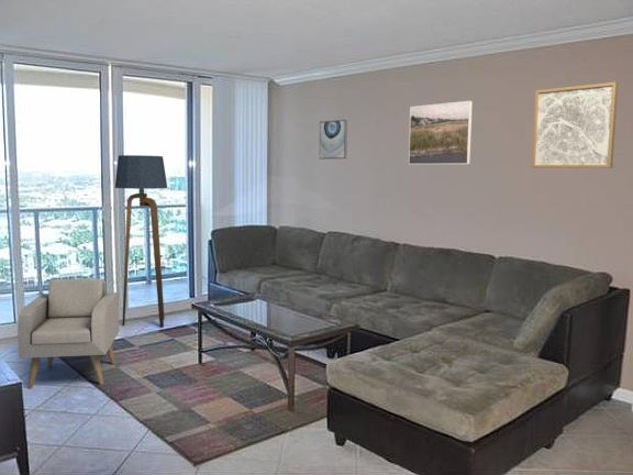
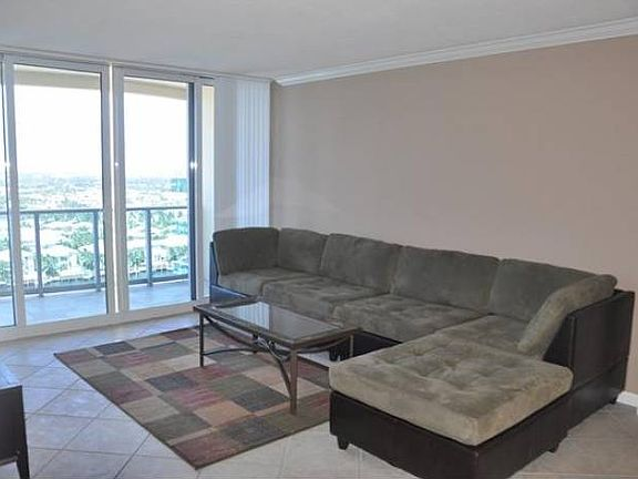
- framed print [408,100,474,165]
- floor lamp [114,154,168,329]
- wall art [319,119,348,161]
- armchair [16,278,120,389]
- wall art [531,81,620,169]
